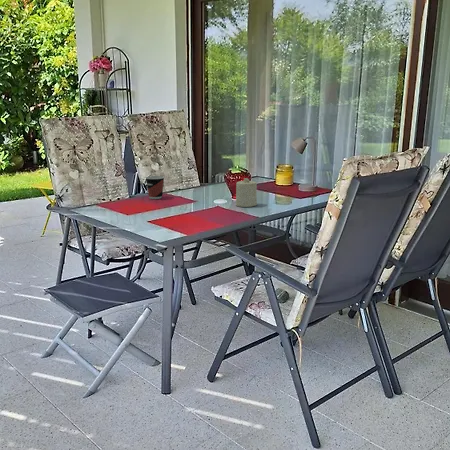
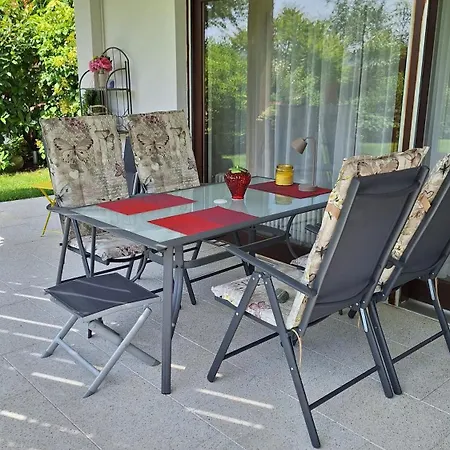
- candle [235,177,258,208]
- cup [145,175,165,200]
